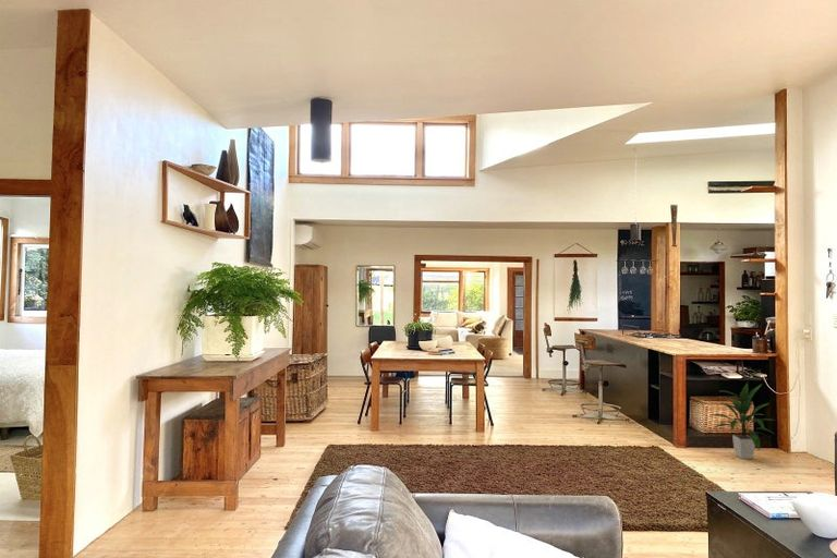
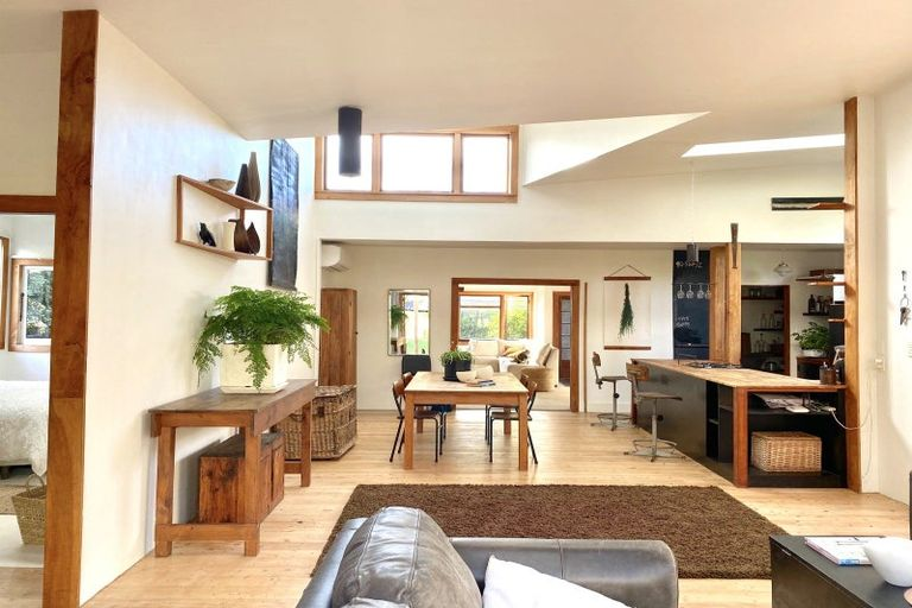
- indoor plant [709,381,776,460]
